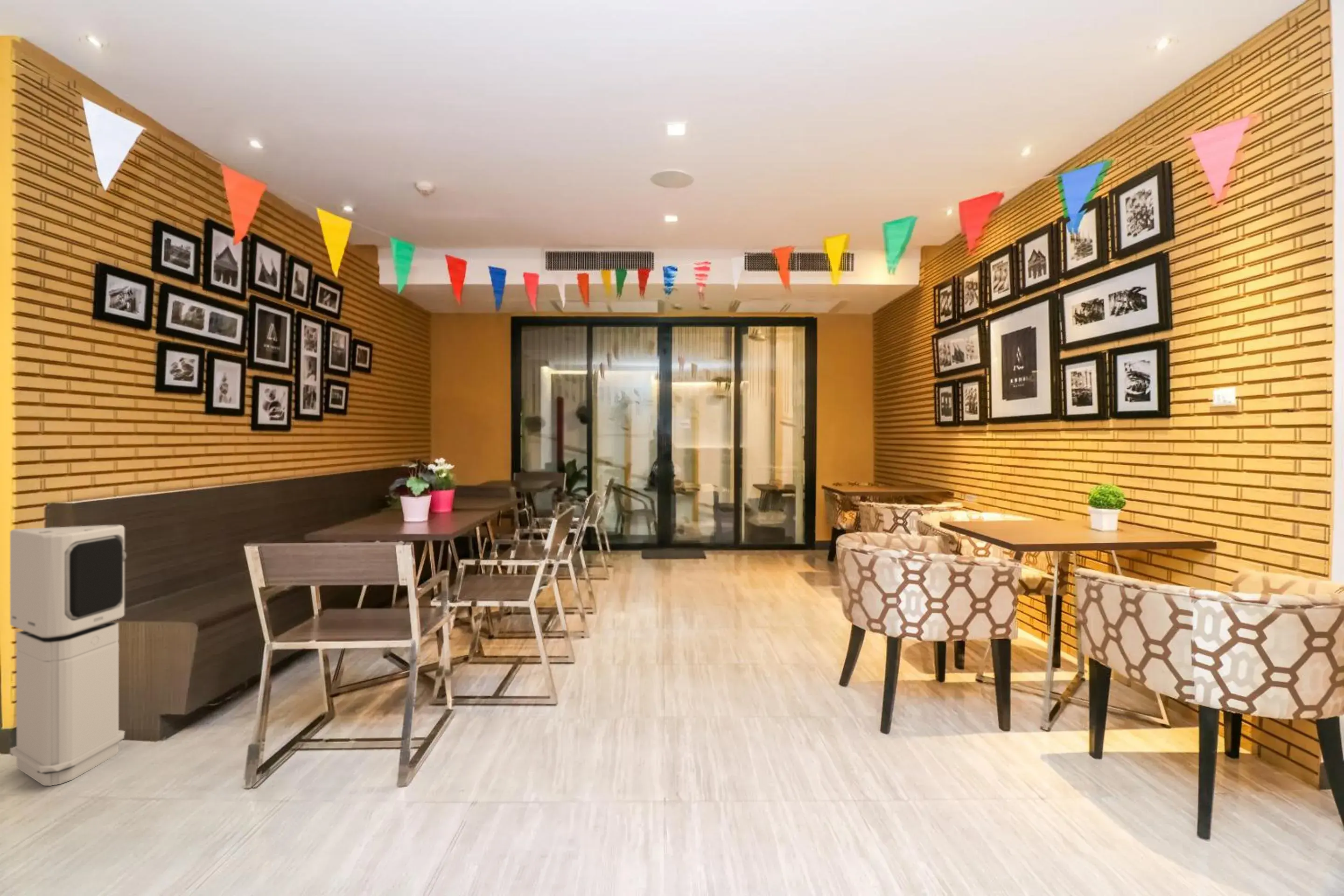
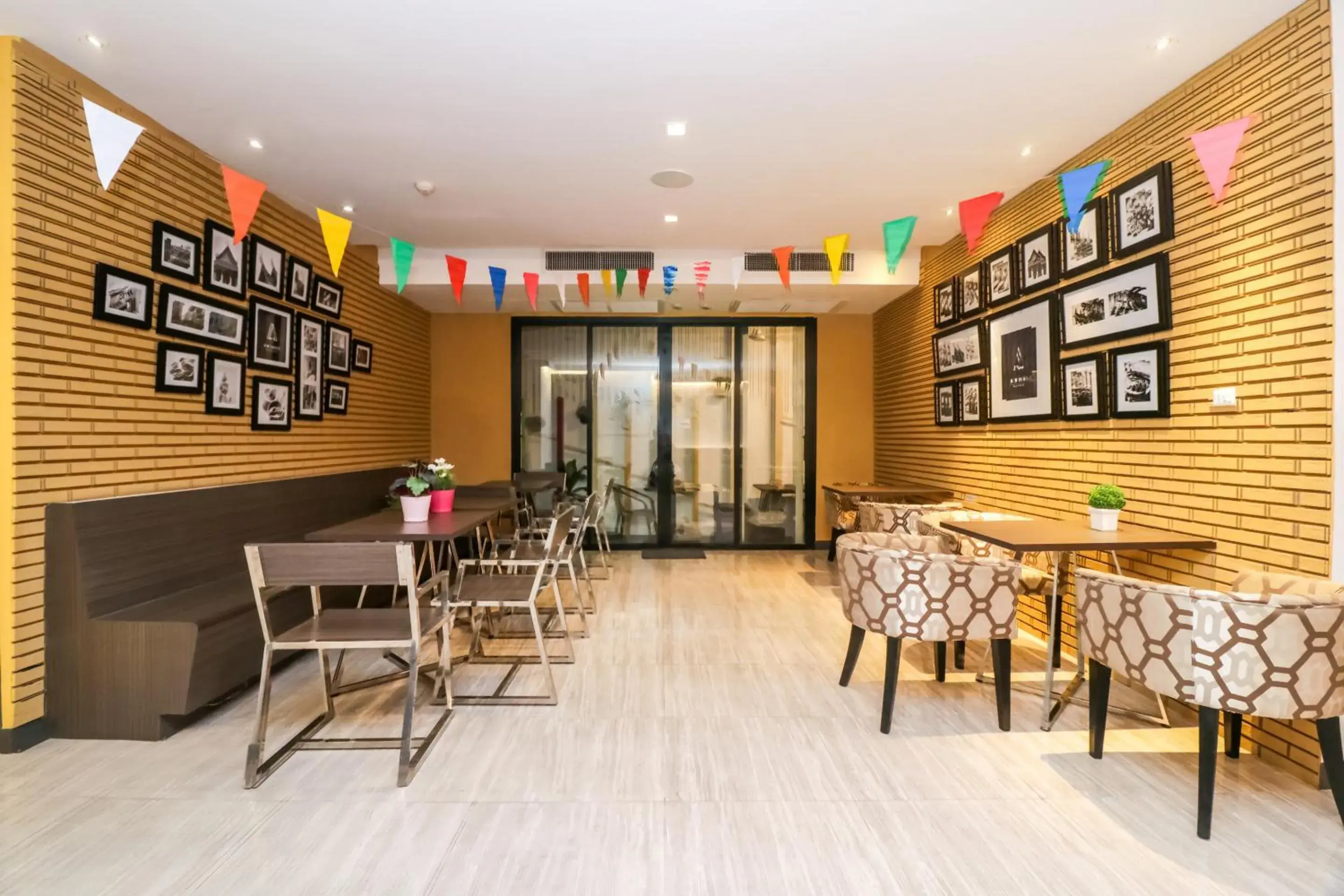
- air purifier [10,525,127,786]
